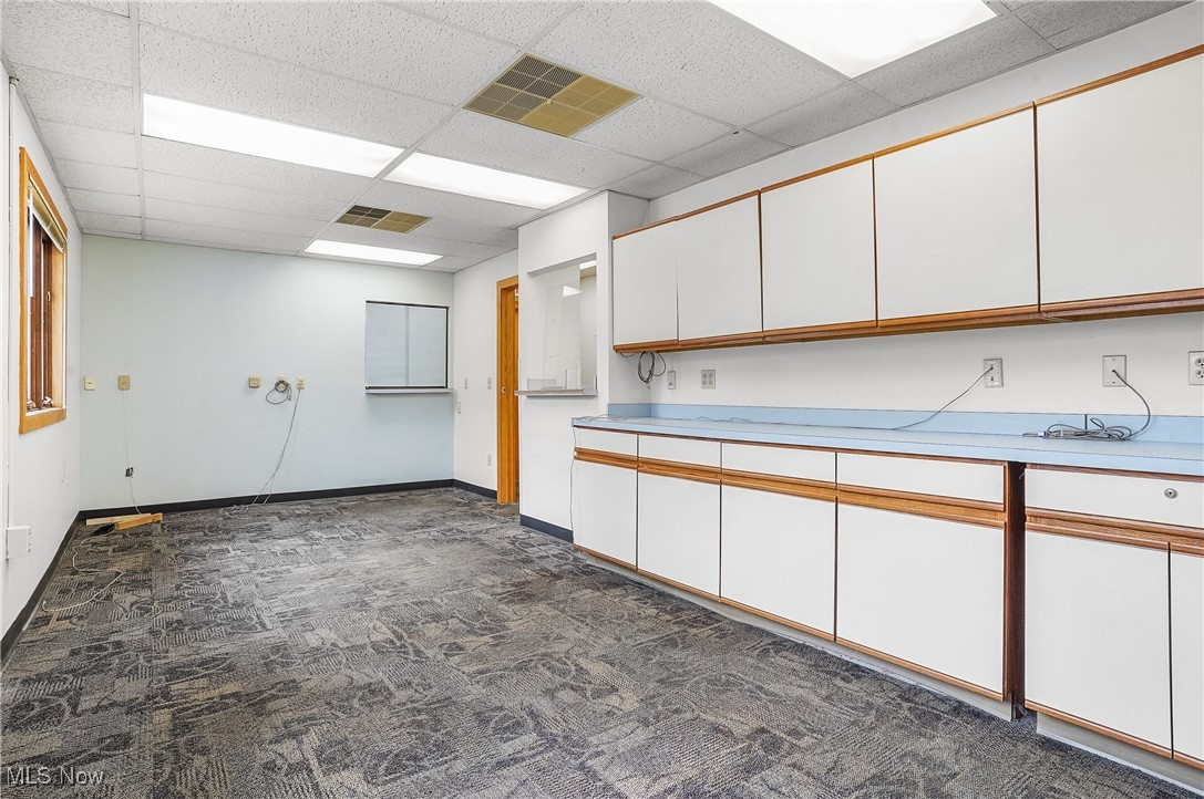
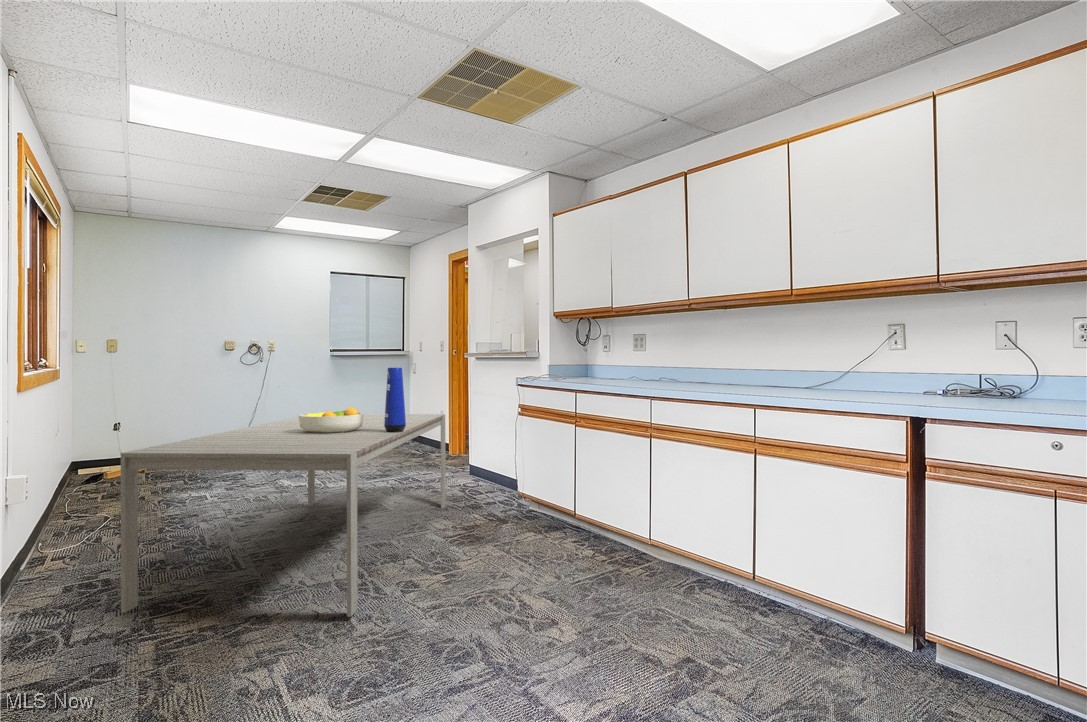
+ dining table [120,413,447,618]
+ vase [384,367,406,432]
+ fruit bowl [297,406,365,433]
